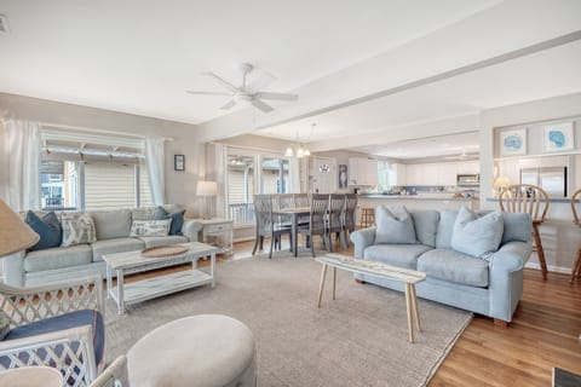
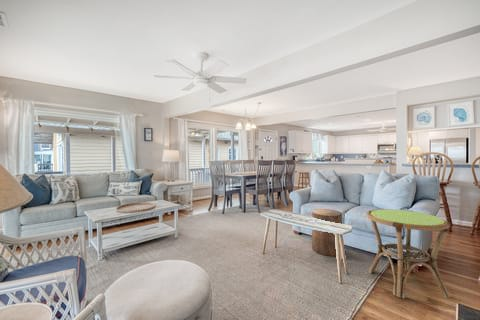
+ stool [311,208,343,257]
+ side table [365,208,451,299]
